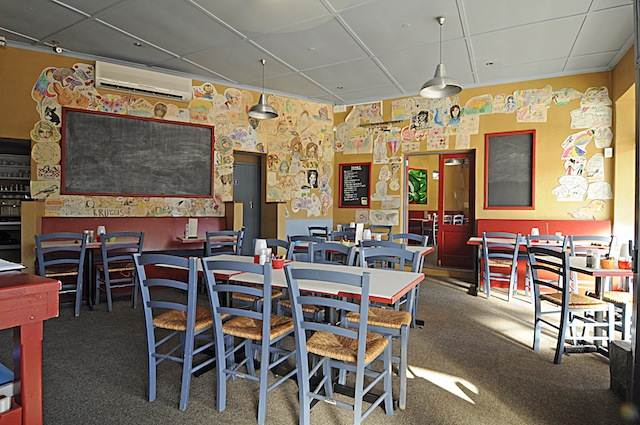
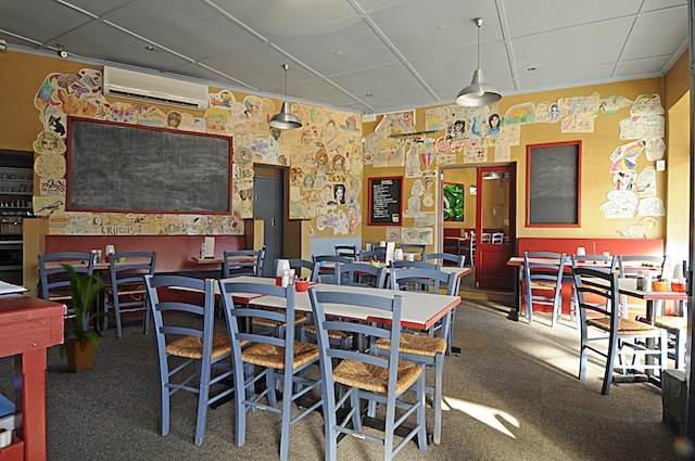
+ house plant [56,262,125,373]
